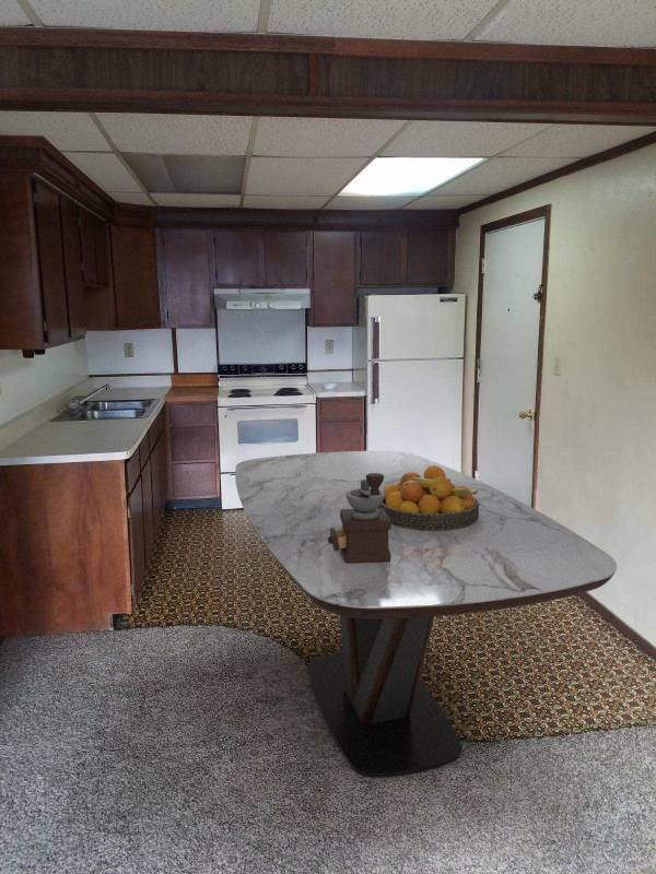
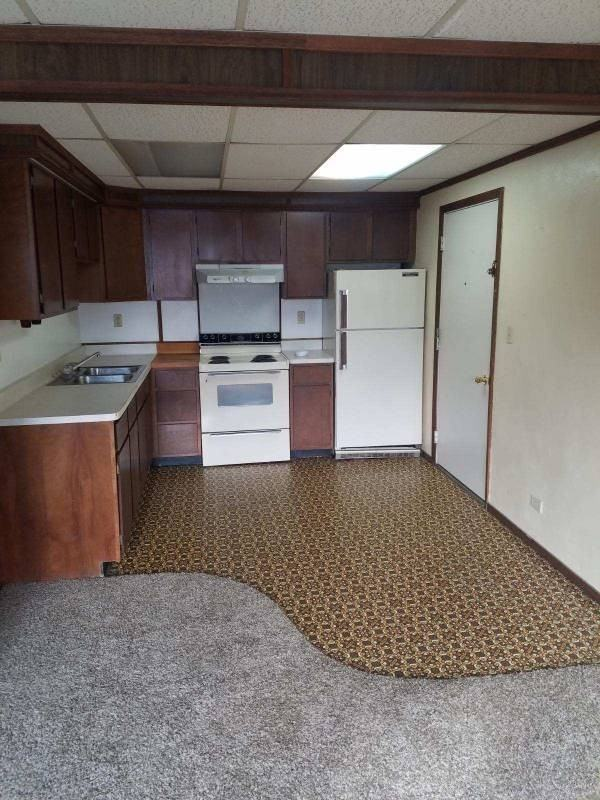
- fruit bowl [378,465,479,531]
- dining table [234,450,618,778]
- coffee grinder [328,473,391,564]
